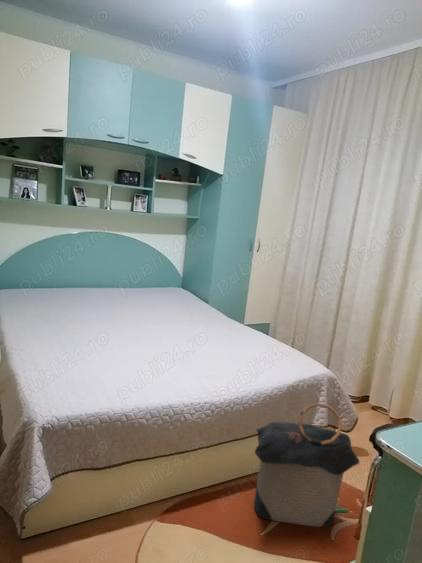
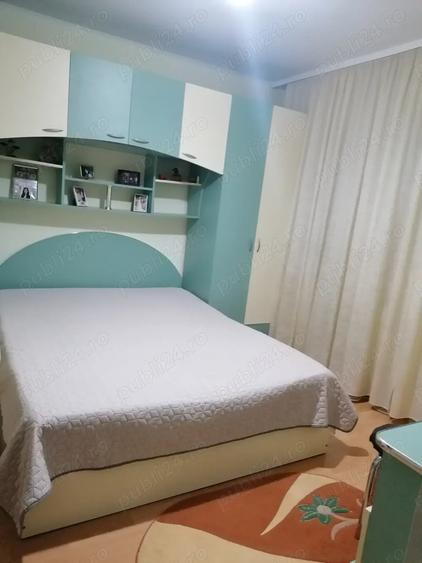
- laundry hamper [253,402,360,528]
